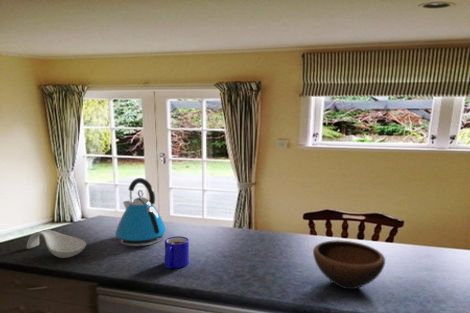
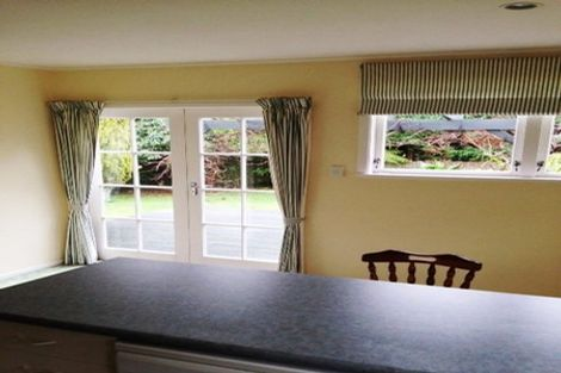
- bowl [312,239,386,290]
- mug [163,235,190,269]
- kettle [114,177,167,247]
- spoon rest [26,229,87,259]
